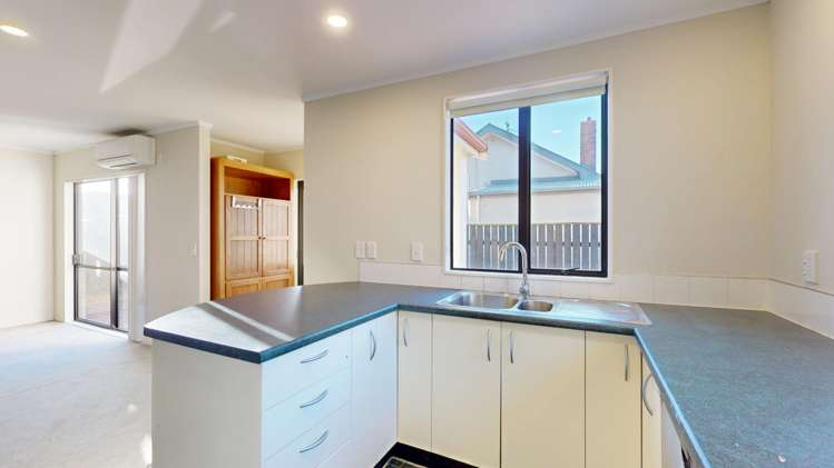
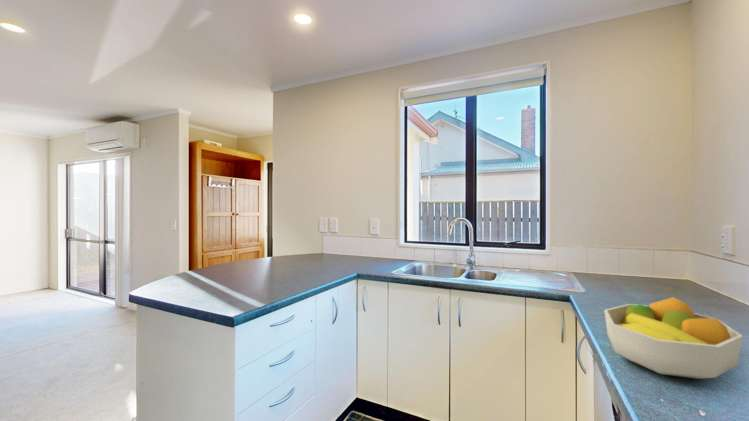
+ fruit bowl [603,296,744,380]
